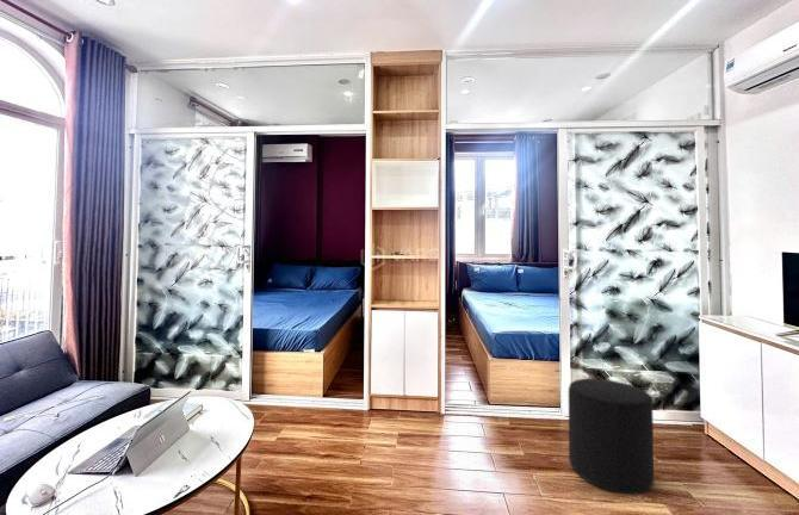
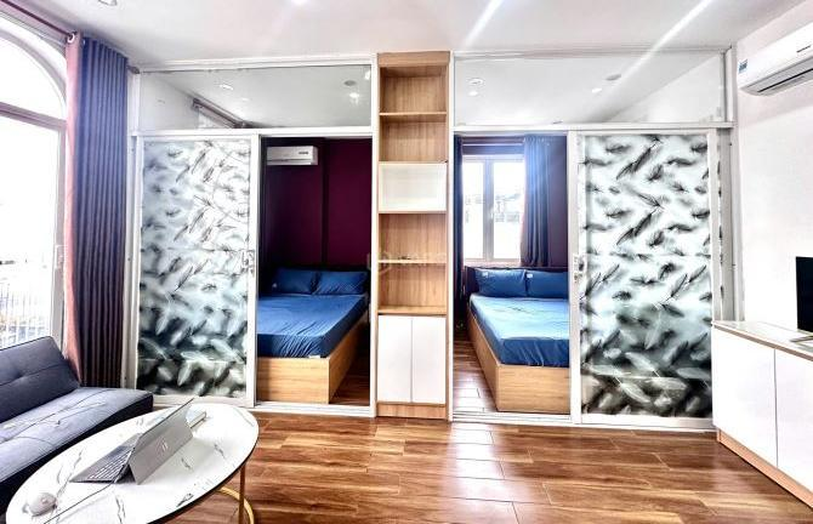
- stool [568,378,655,496]
